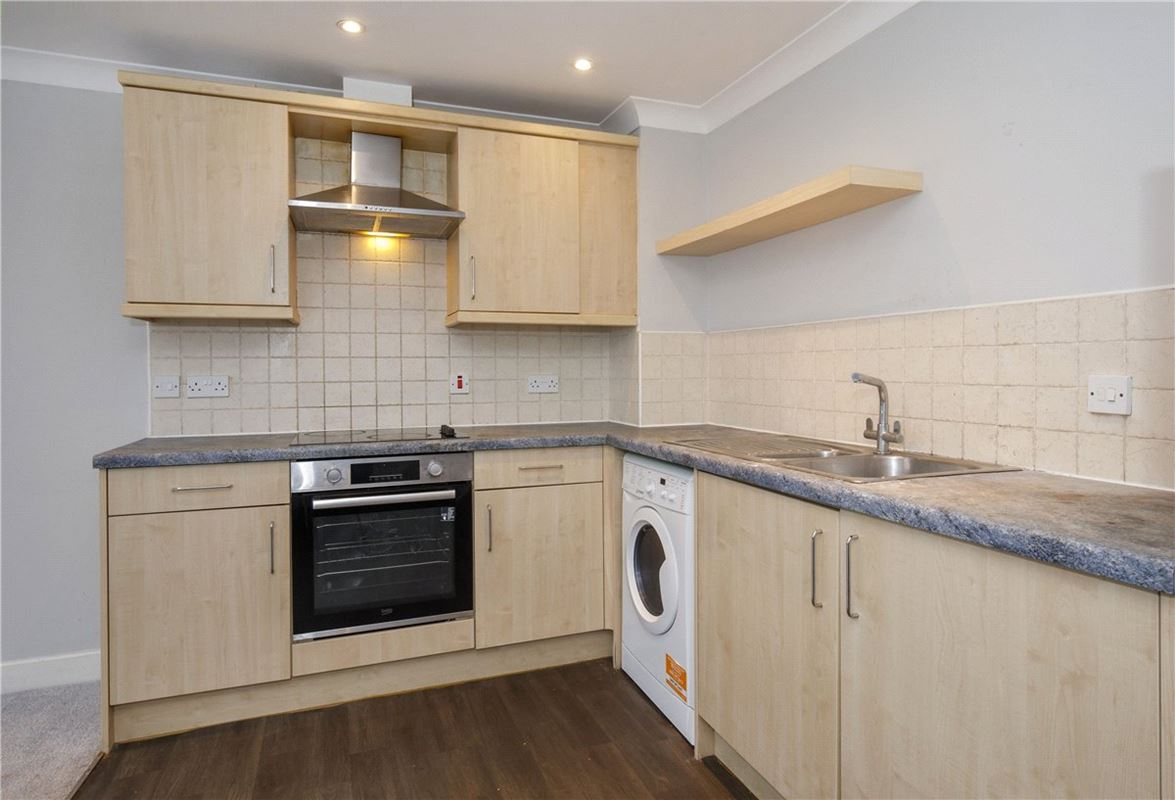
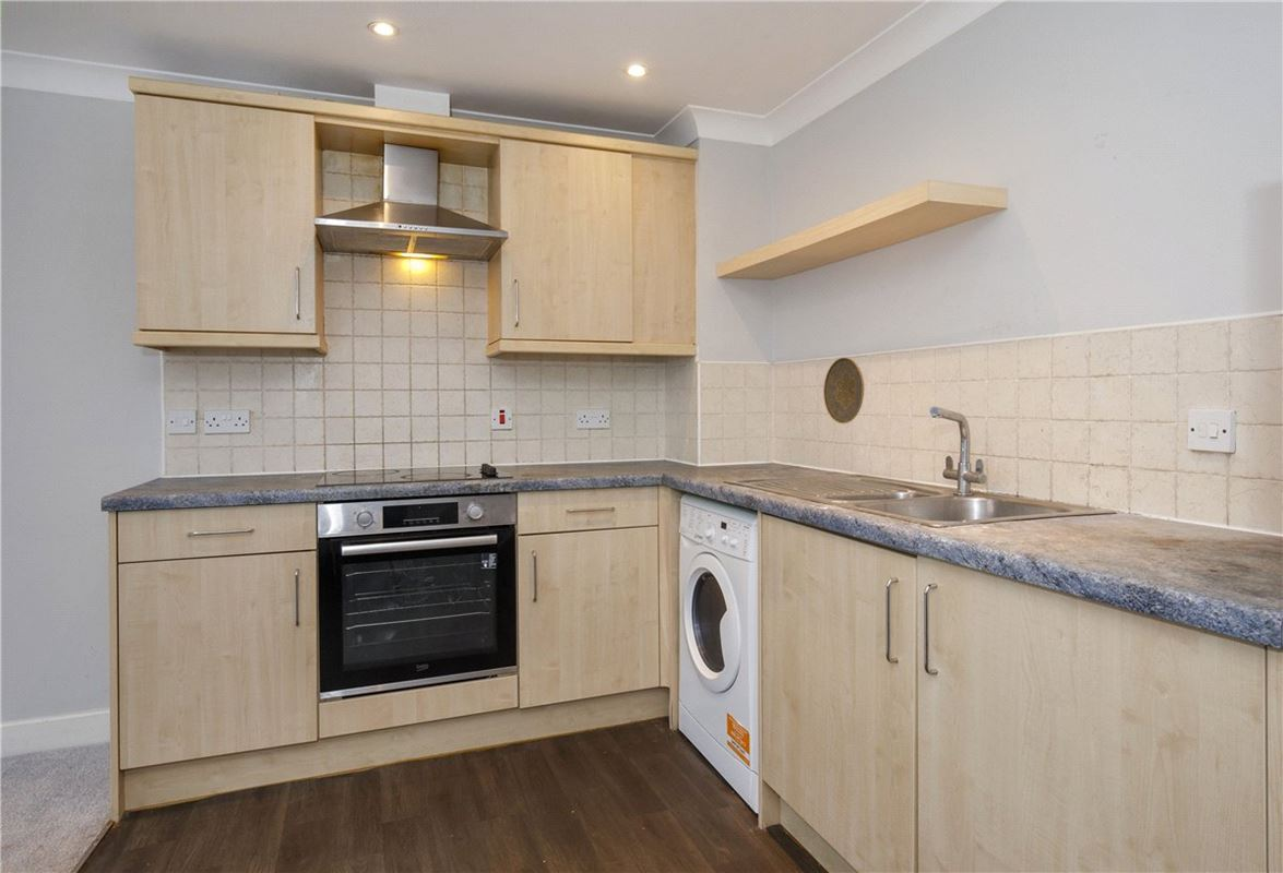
+ decorative plate [822,357,865,424]
